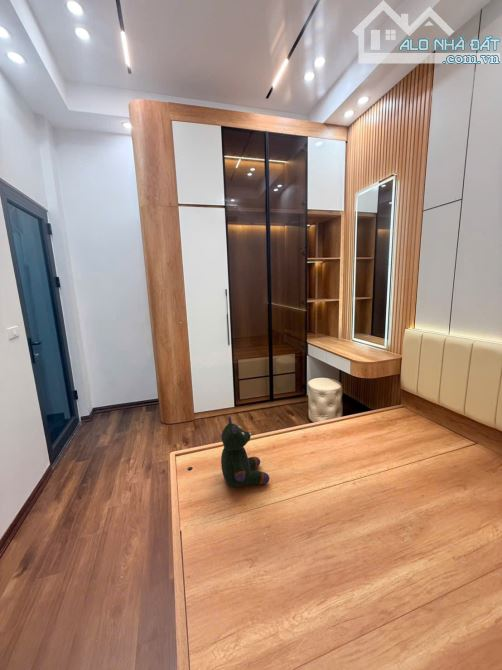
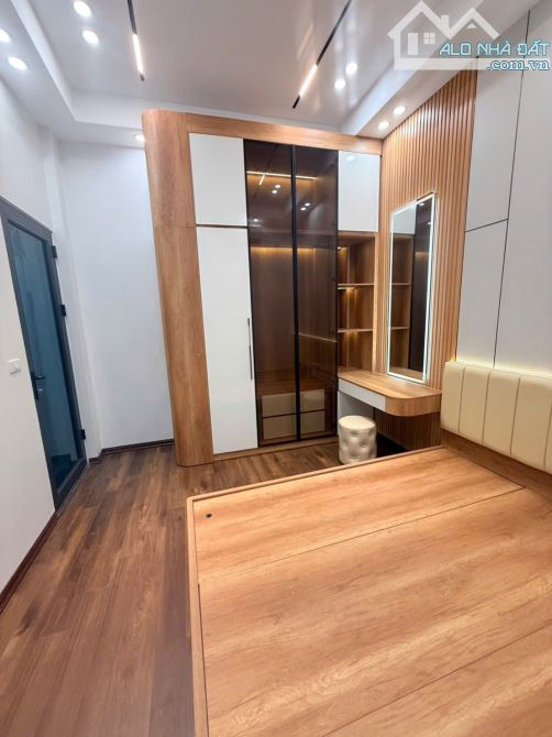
- stuffed bear [220,415,270,488]
